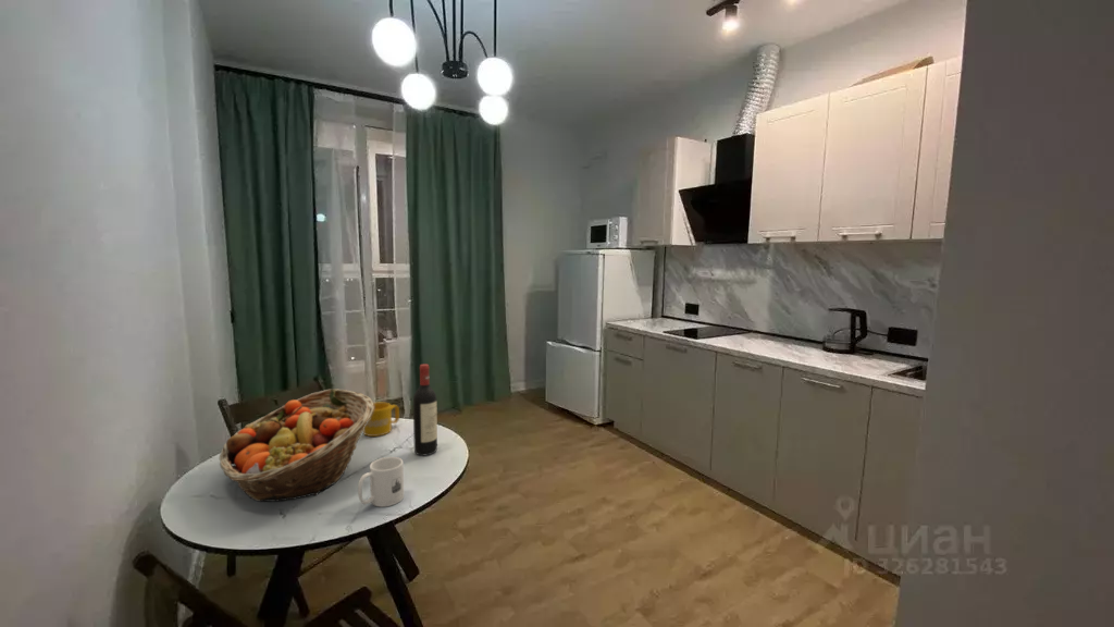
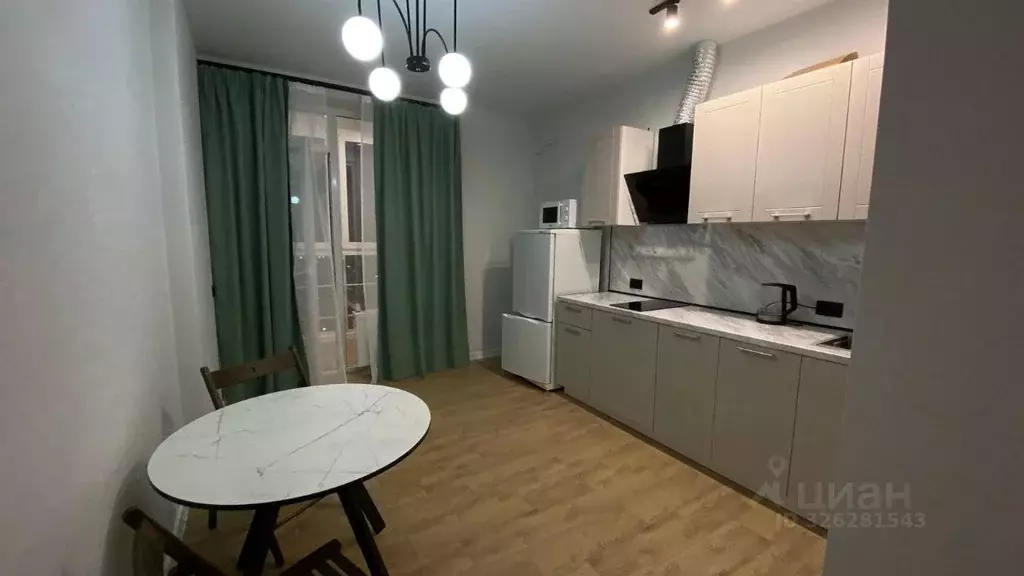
- mug [362,402,400,438]
- fruit basket [219,388,374,503]
- mug [357,456,405,508]
- wine bottle [412,364,438,456]
